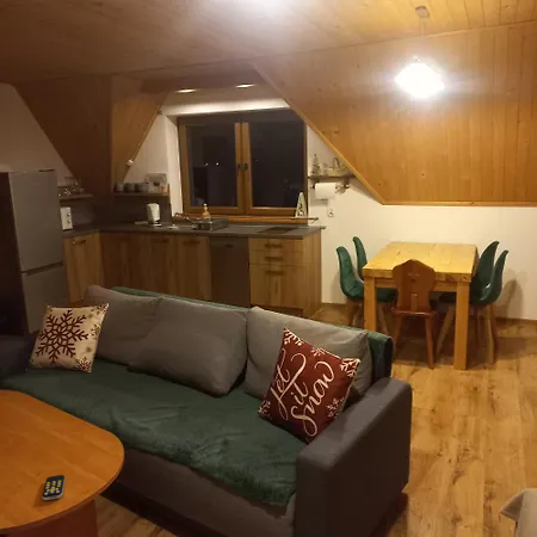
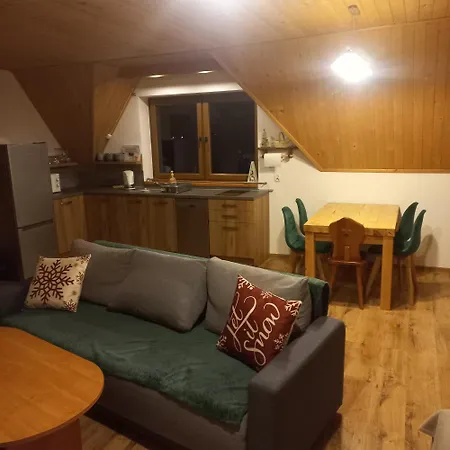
- remote control [42,474,66,501]
